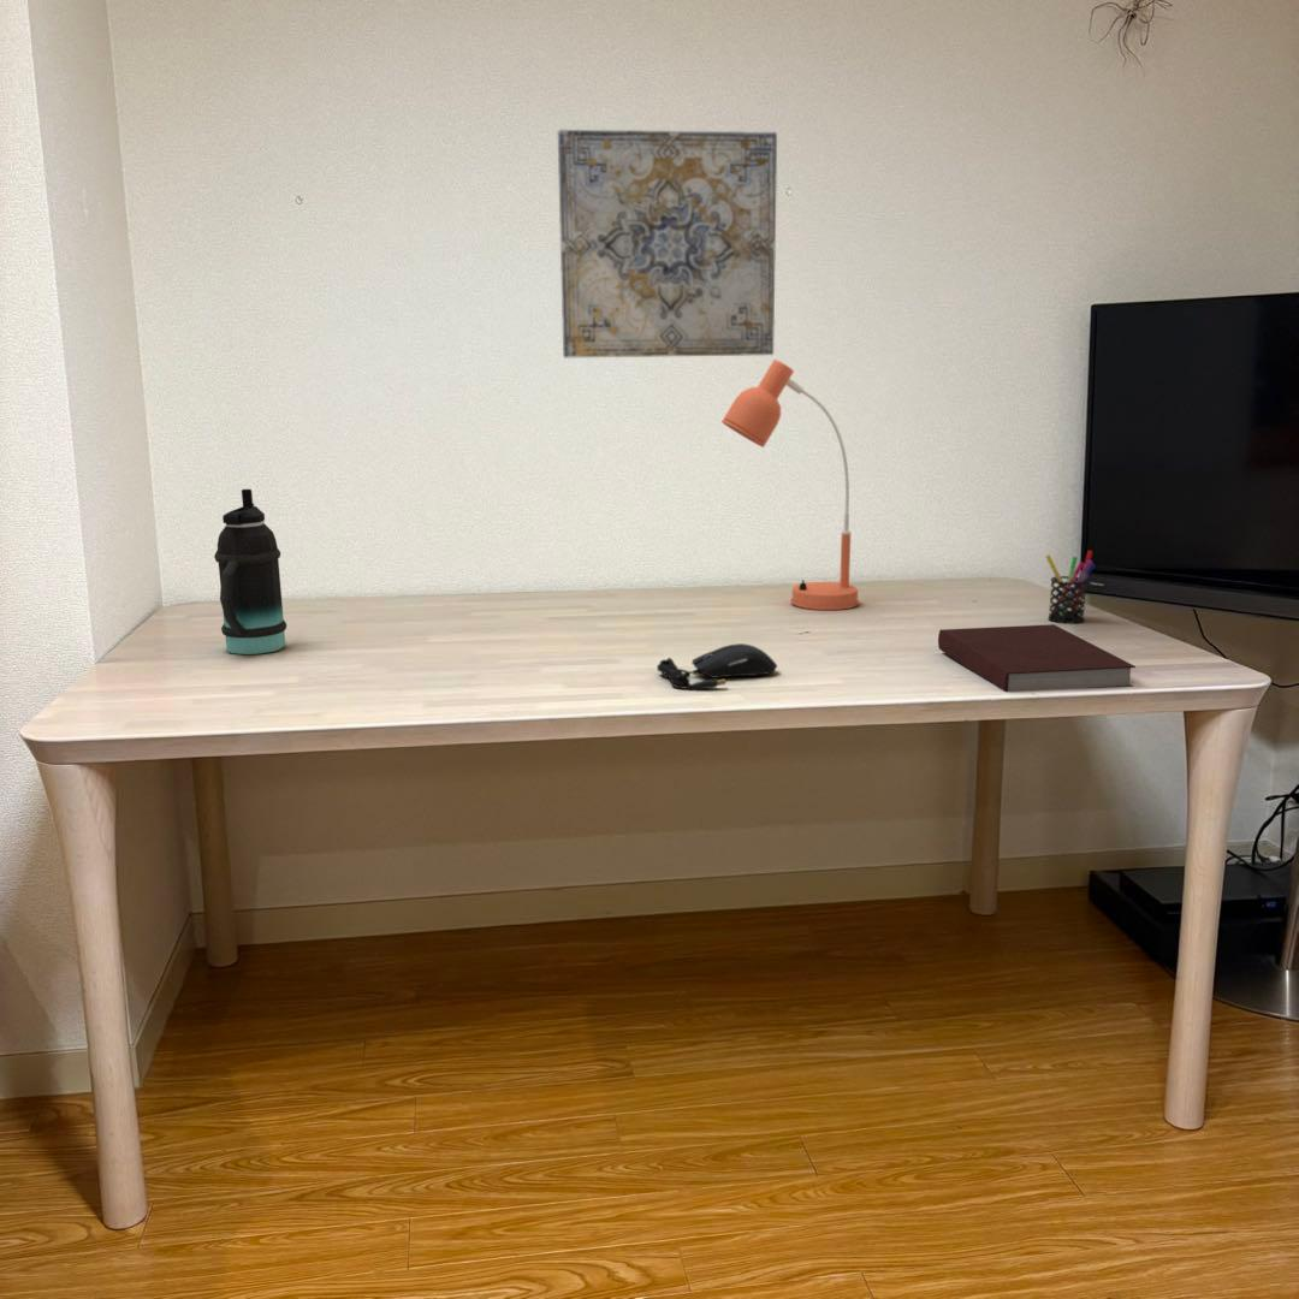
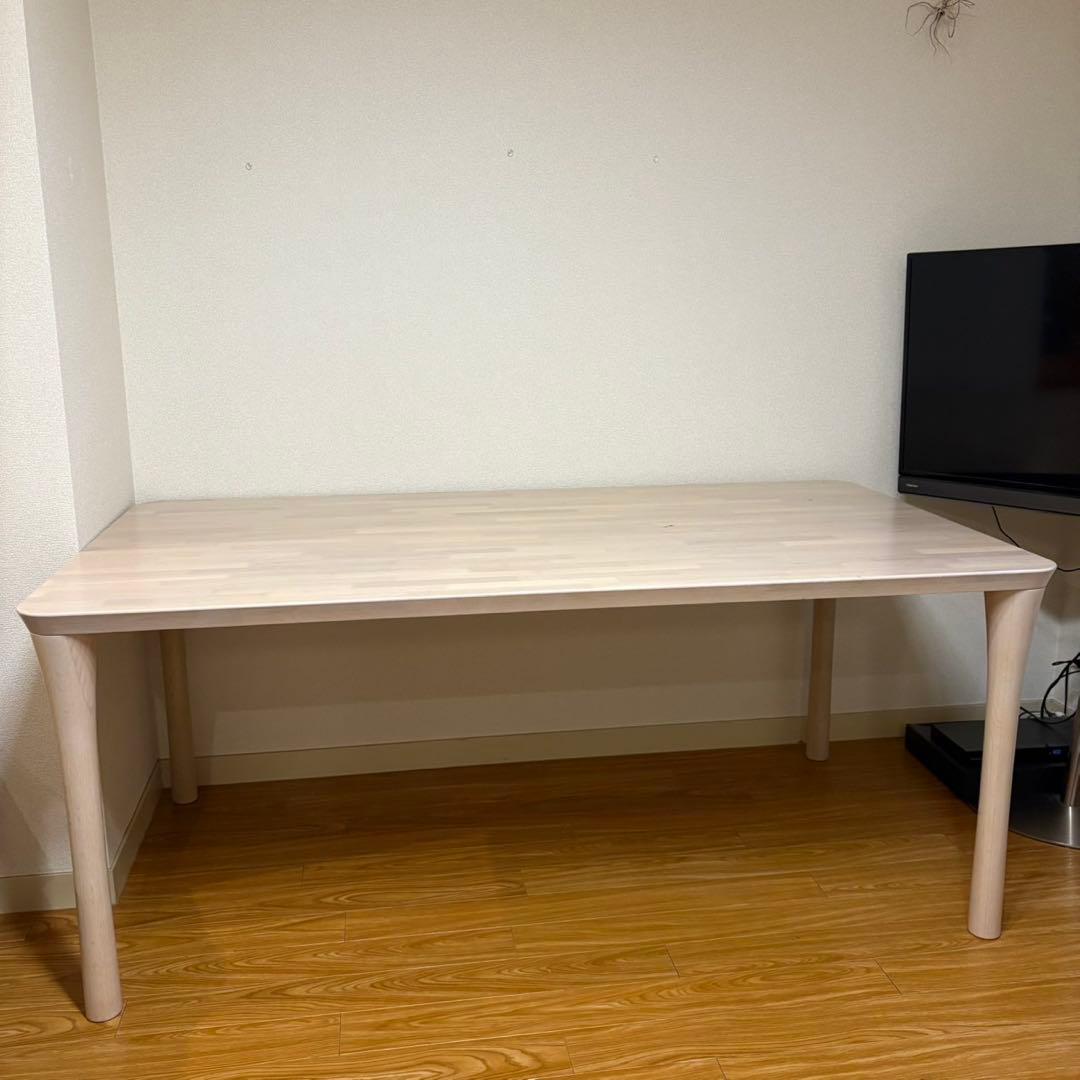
- wall art [557,127,778,358]
- computer mouse [656,642,778,692]
- pen holder [1044,550,1097,625]
- notebook [937,623,1137,693]
- bottle [213,488,287,656]
- desk lamp [720,358,860,611]
